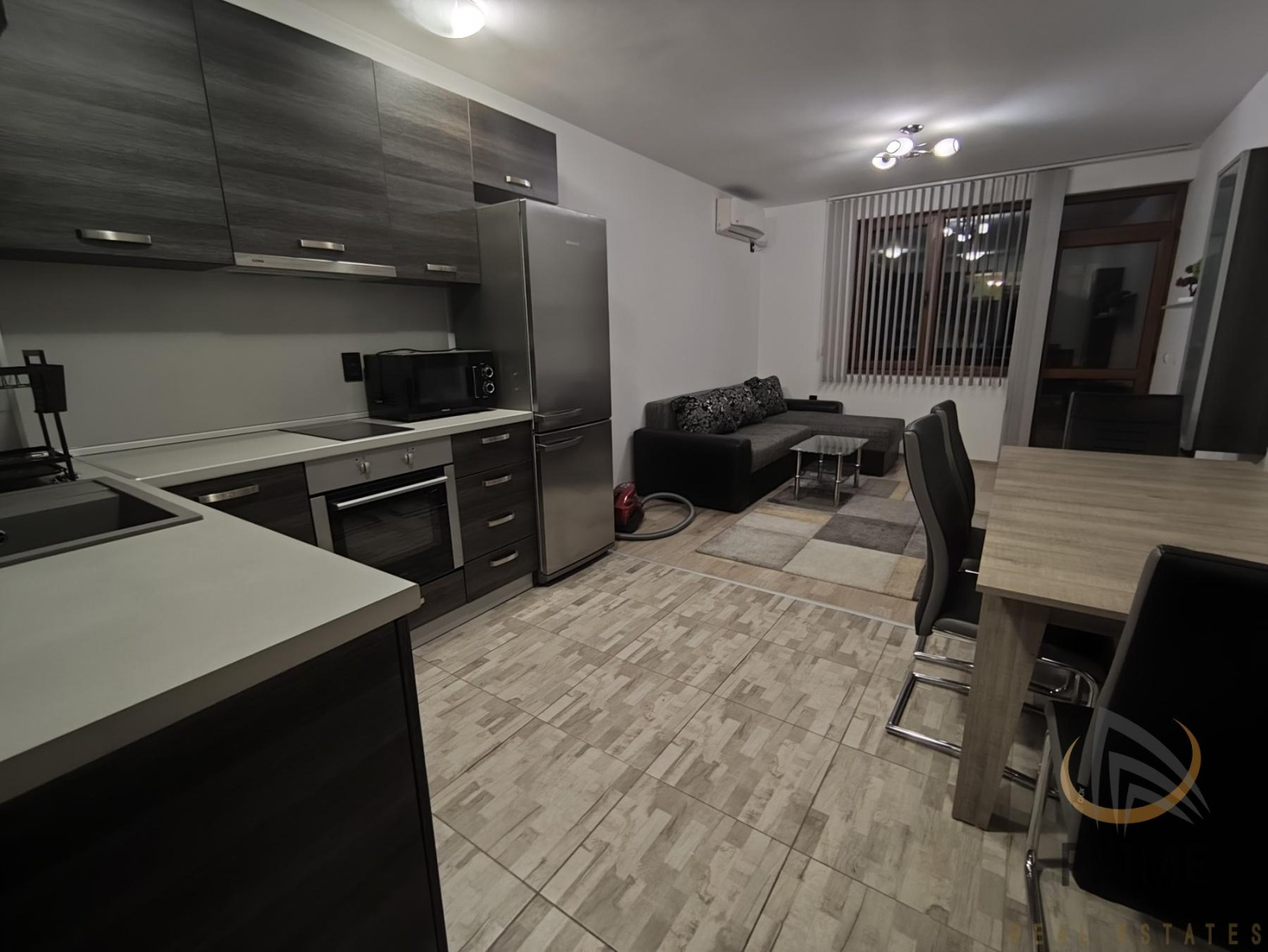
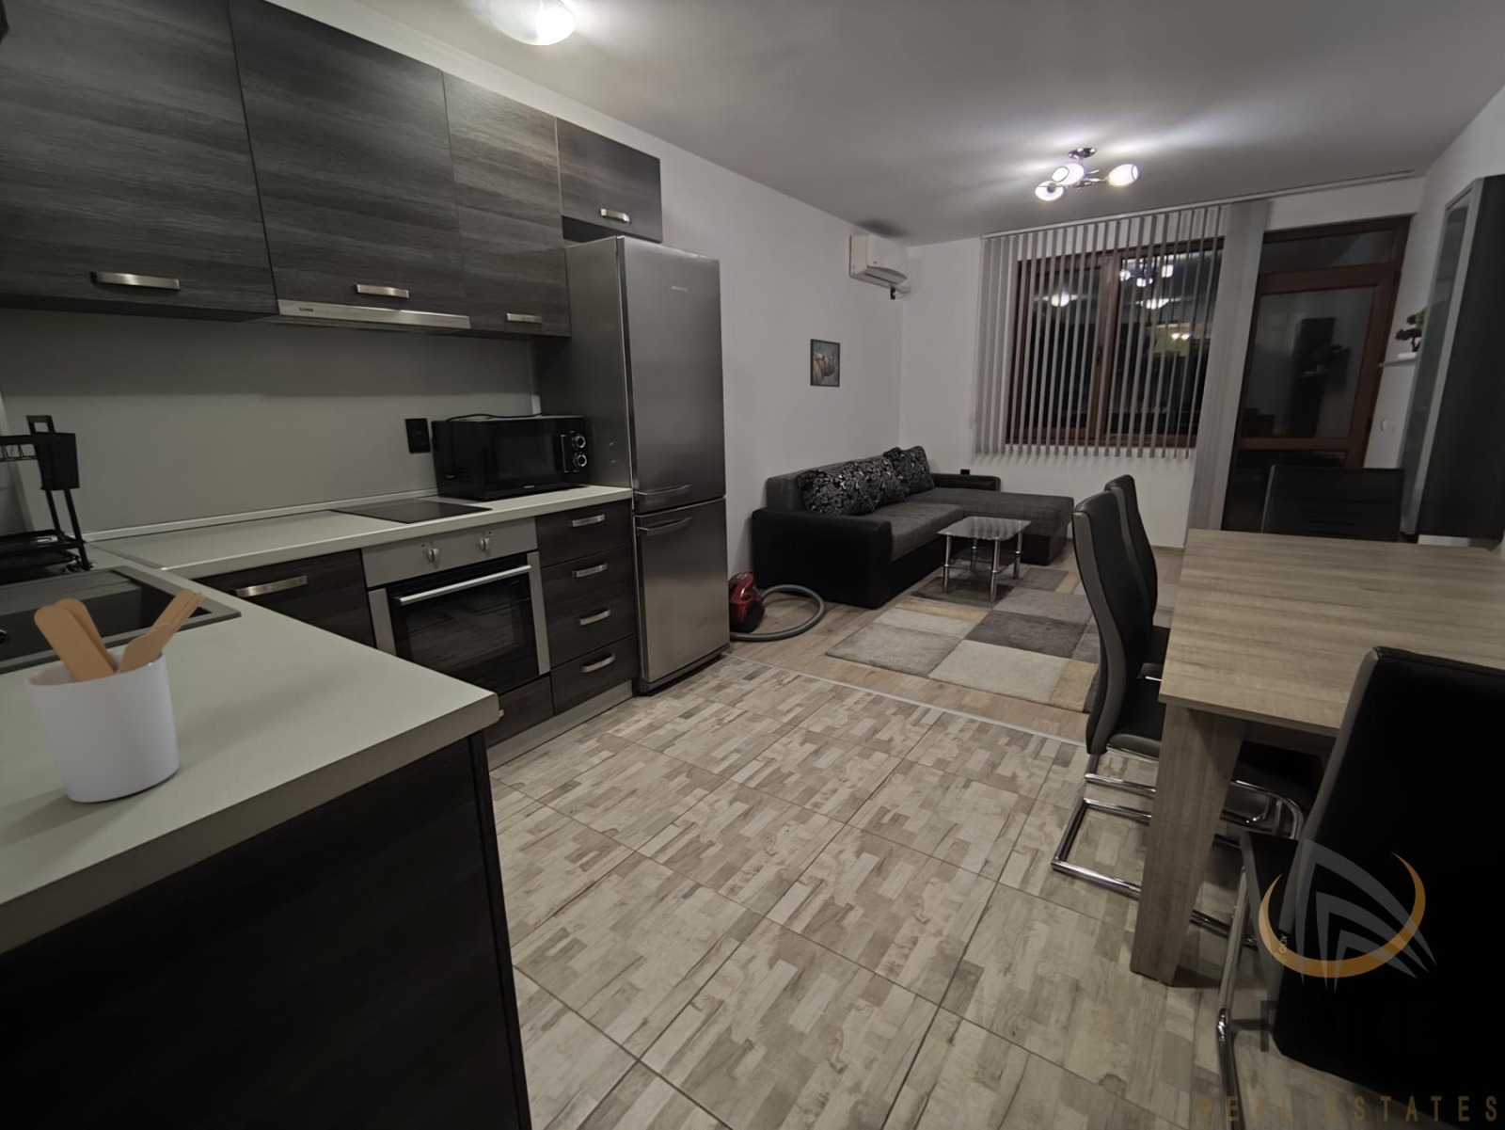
+ utensil holder [23,588,207,804]
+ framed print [809,338,840,388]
